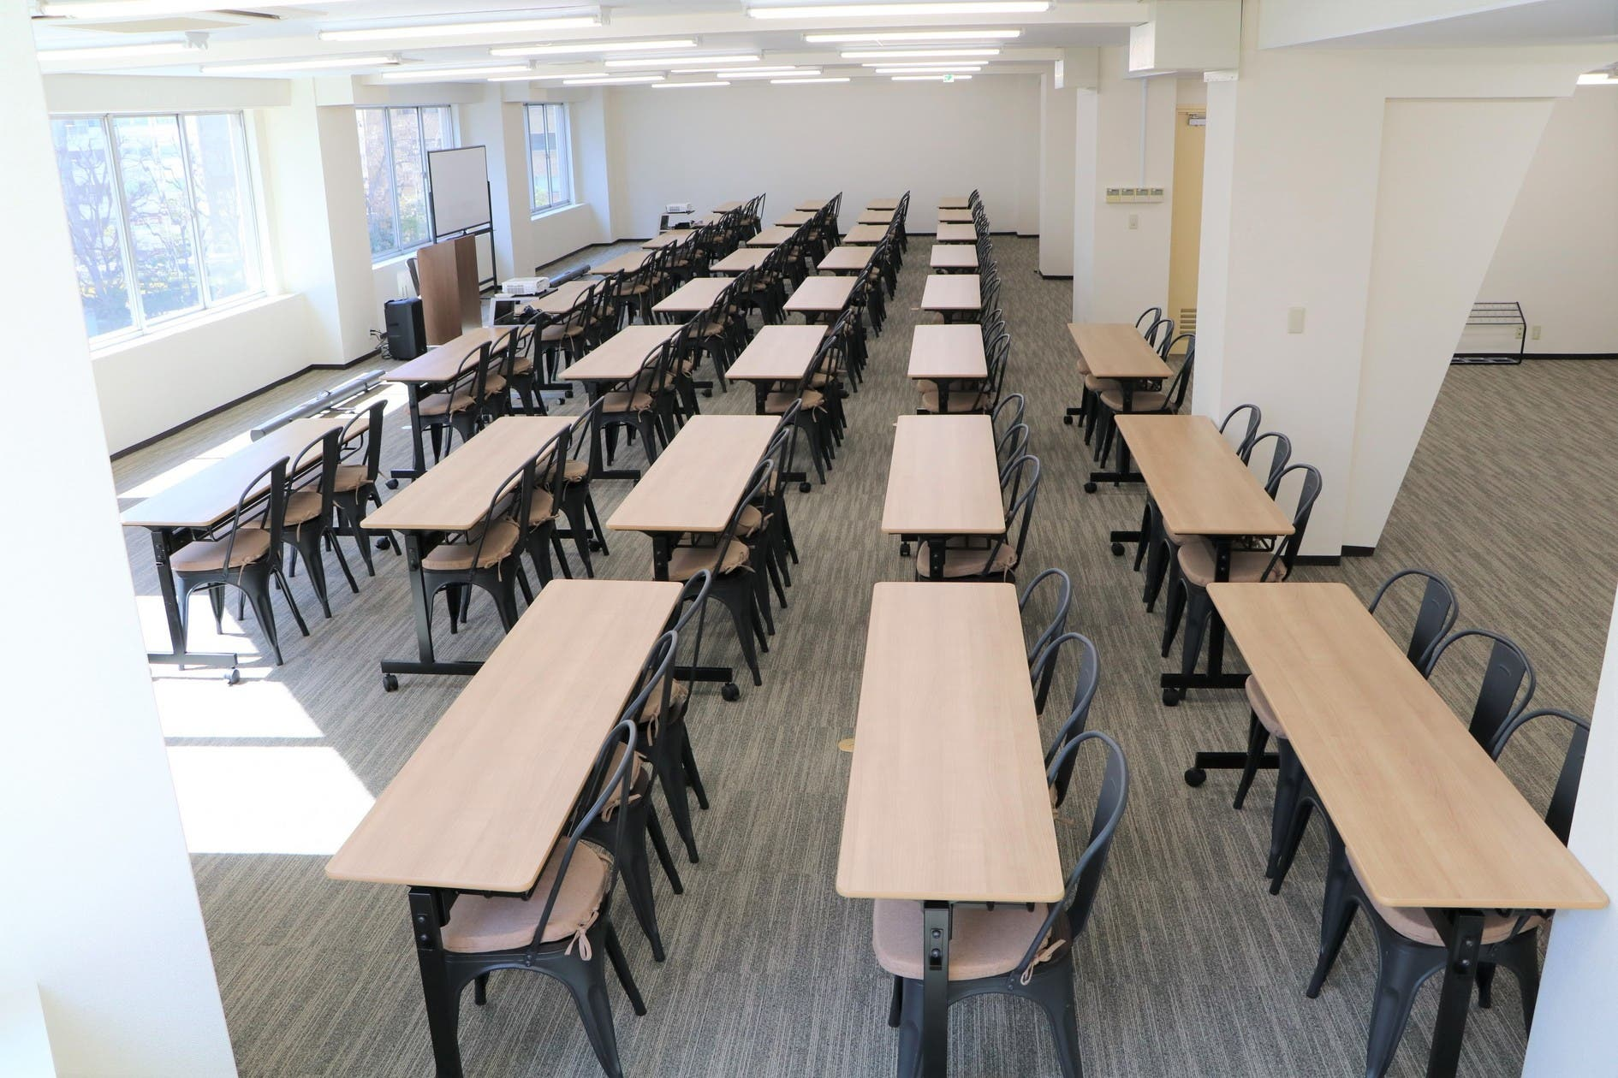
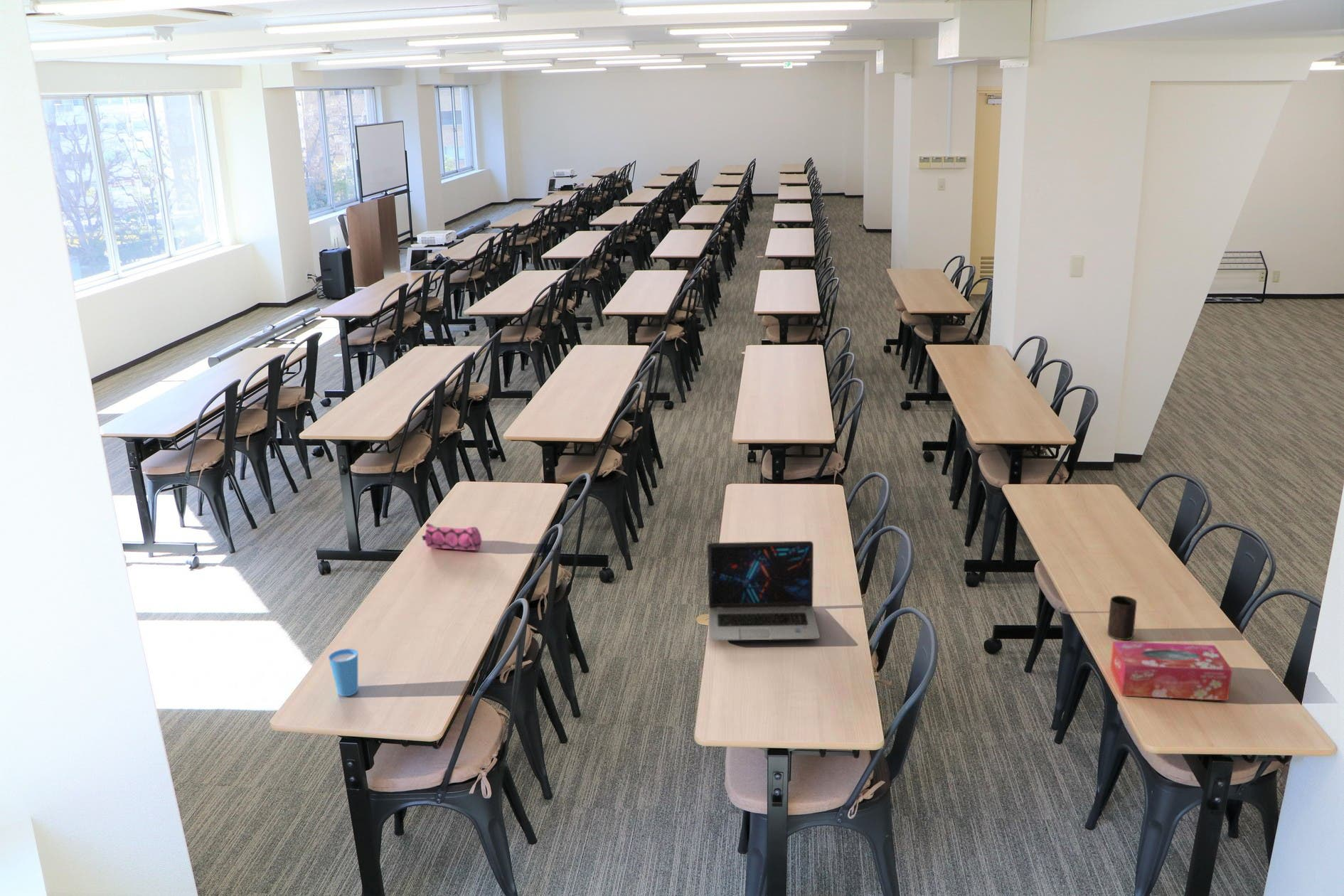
+ pencil case [421,522,483,551]
+ cup [1106,594,1138,641]
+ laptop [707,540,821,641]
+ tissue box [1109,641,1233,701]
+ cup [328,648,358,697]
